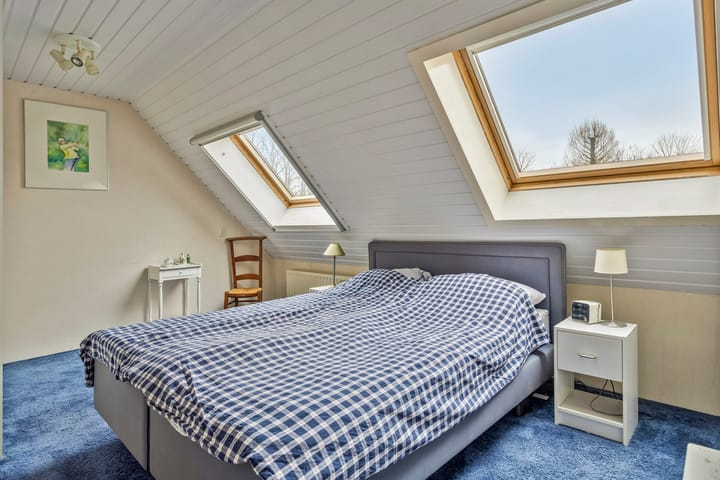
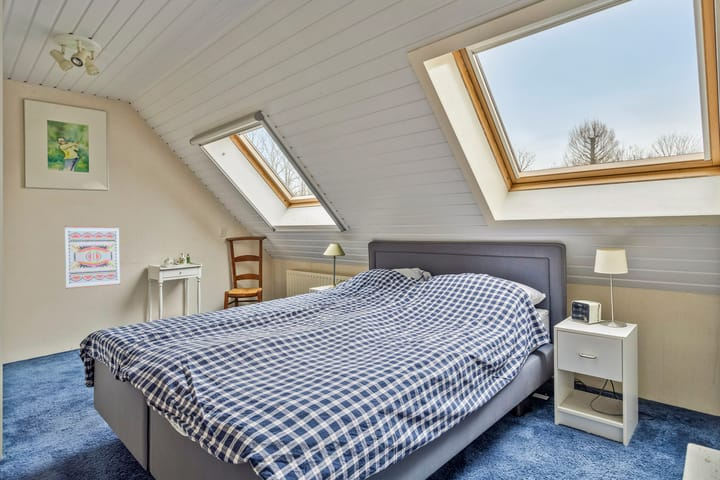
+ wall art [64,225,121,290]
